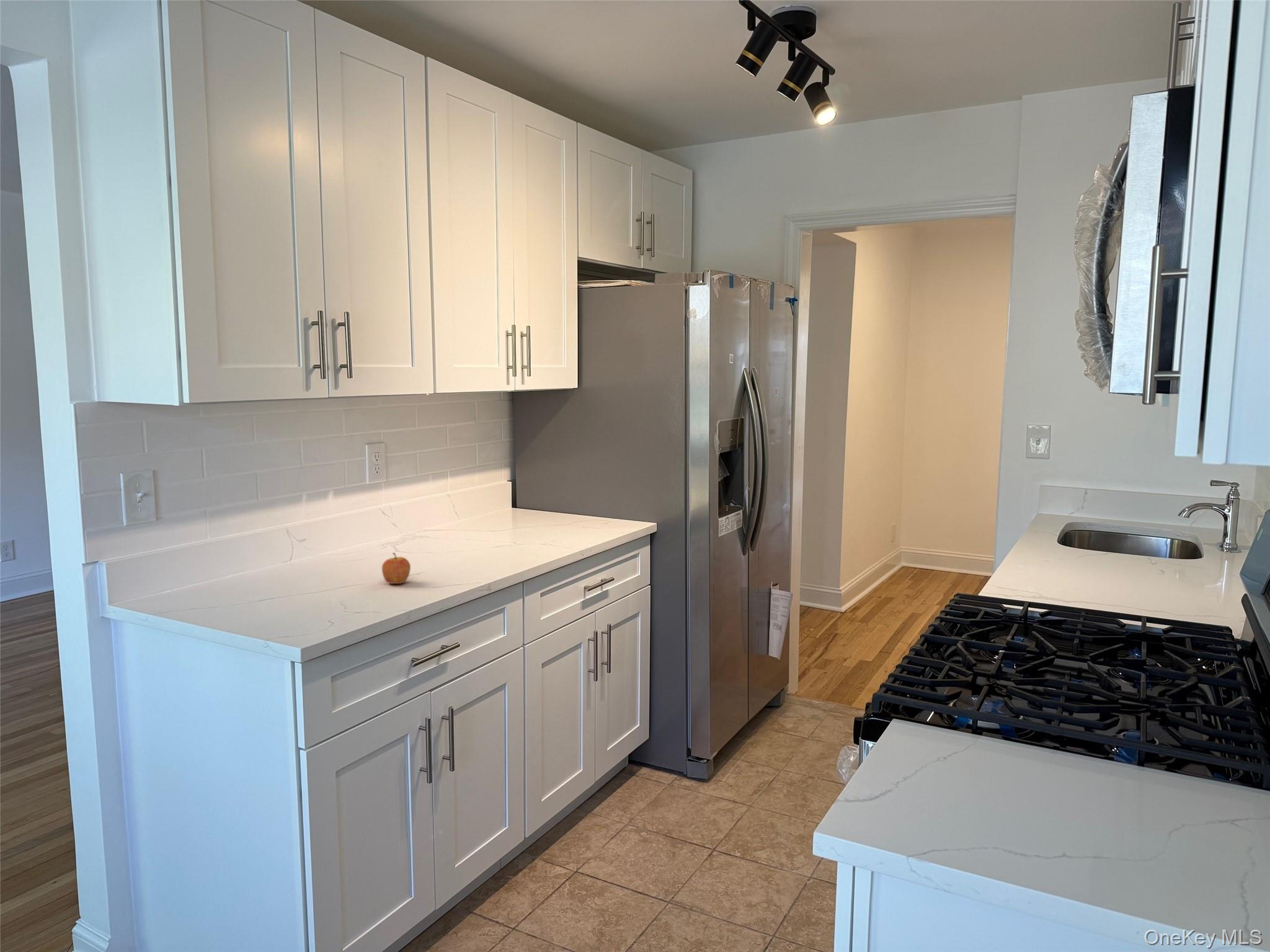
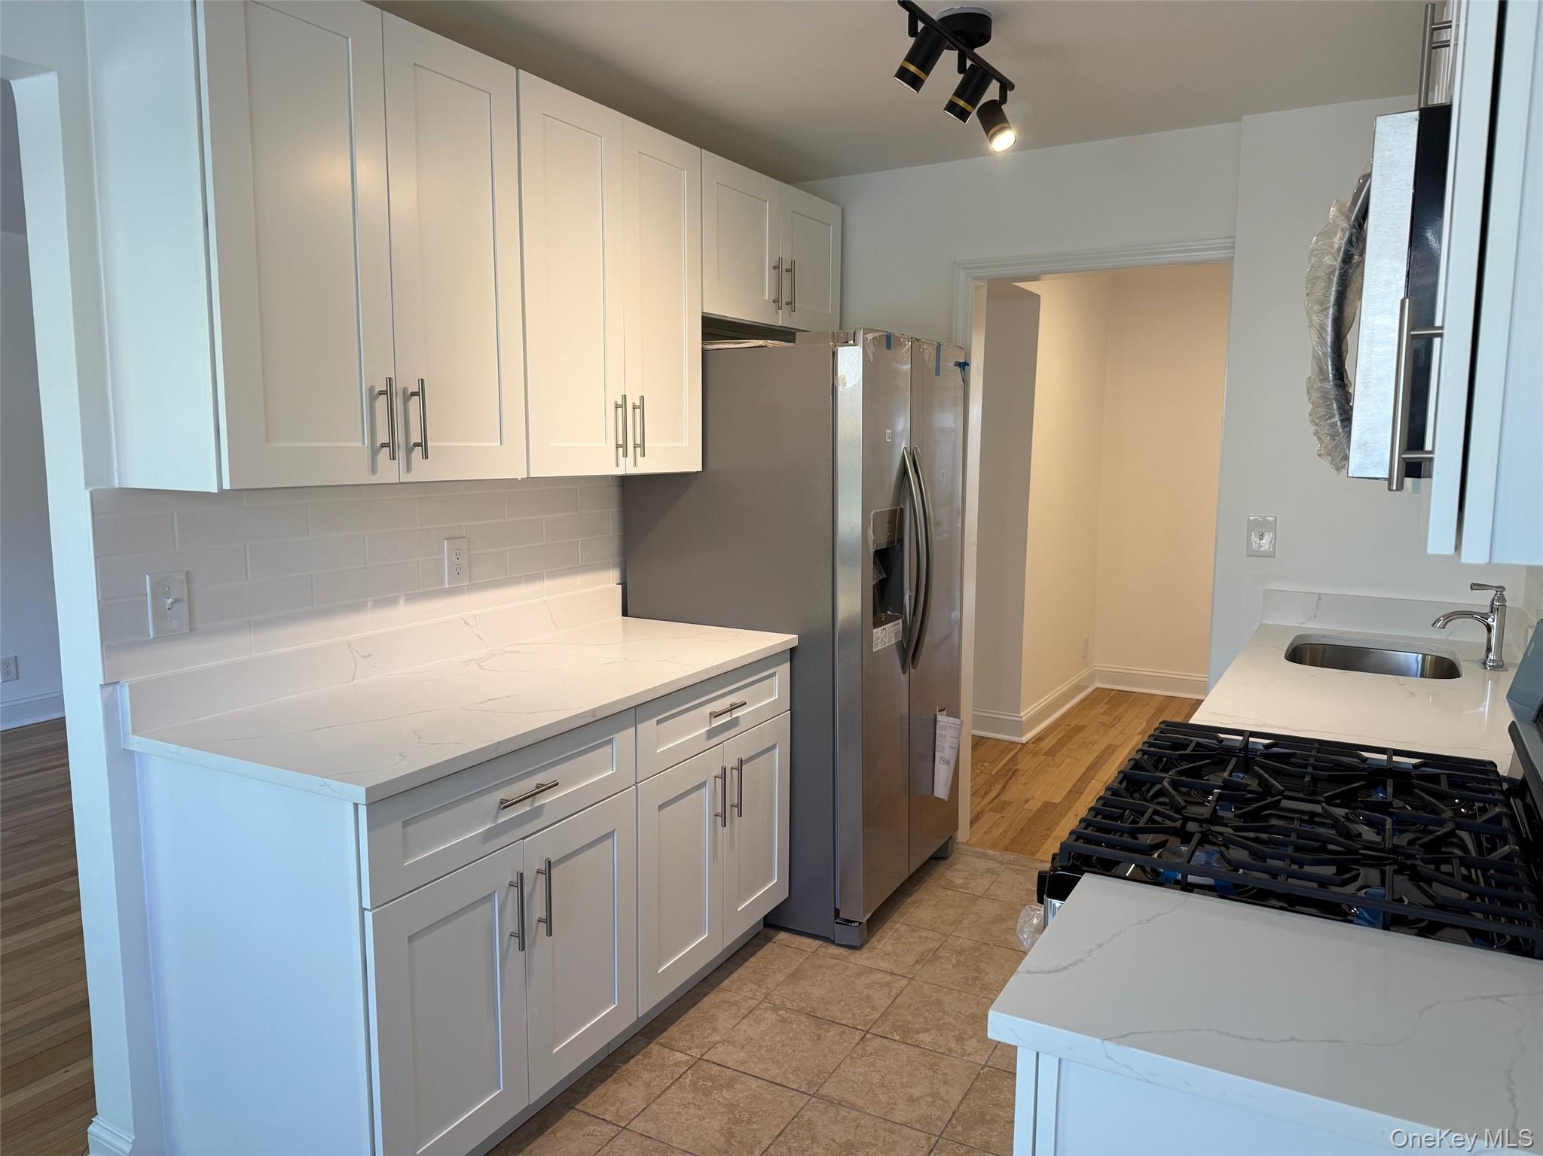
- apple [381,552,411,584]
